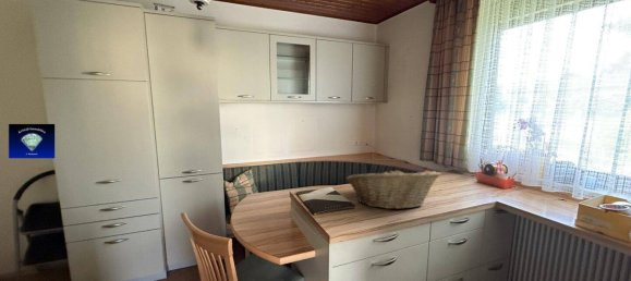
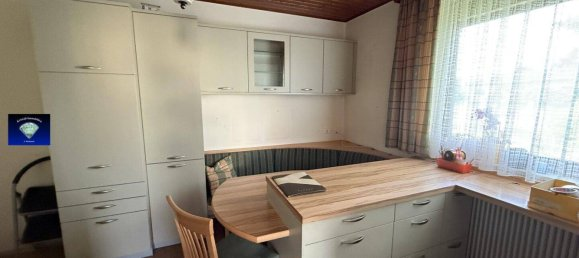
- fruit basket [344,170,441,210]
